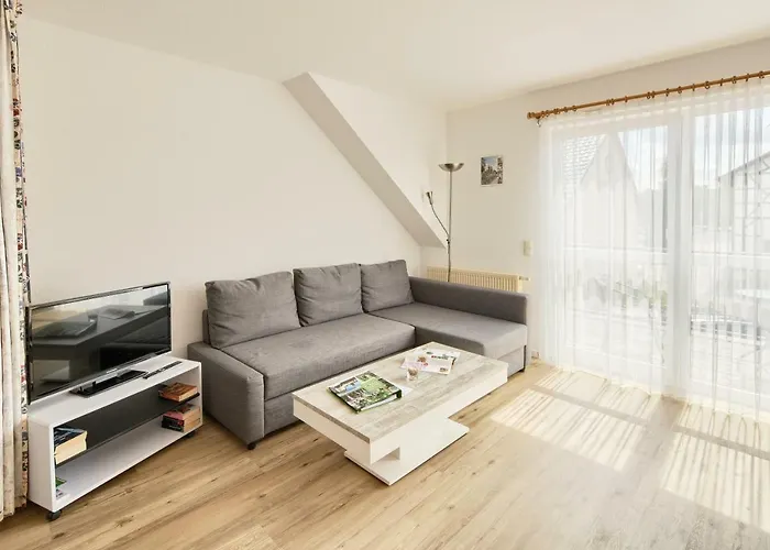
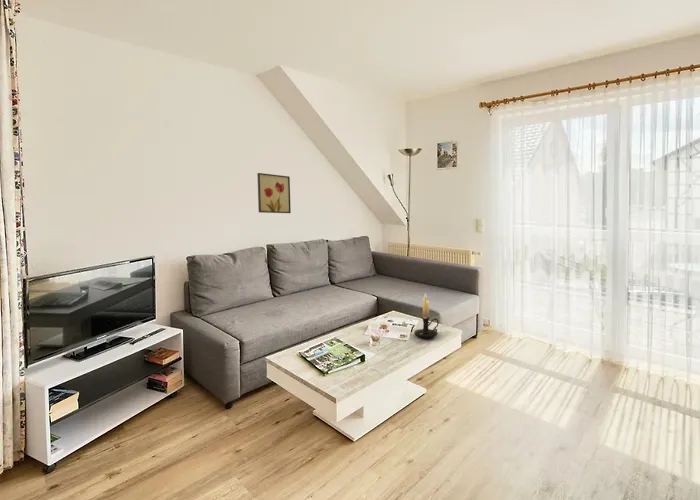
+ wall art [256,172,292,214]
+ candle holder [413,292,440,339]
